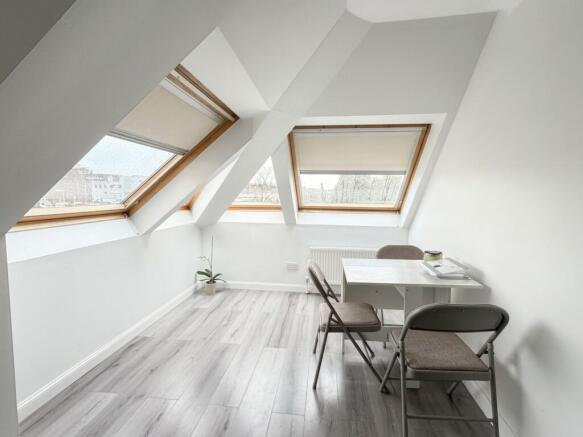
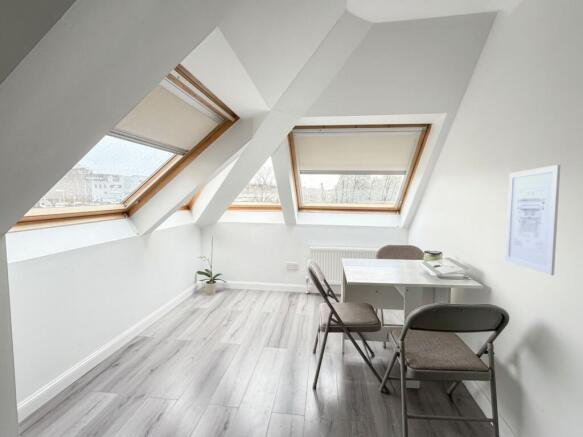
+ wall art [504,164,561,276]
